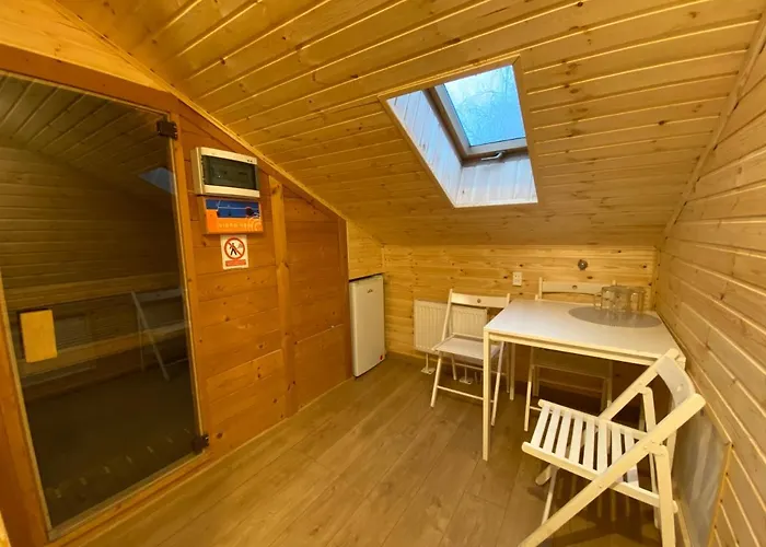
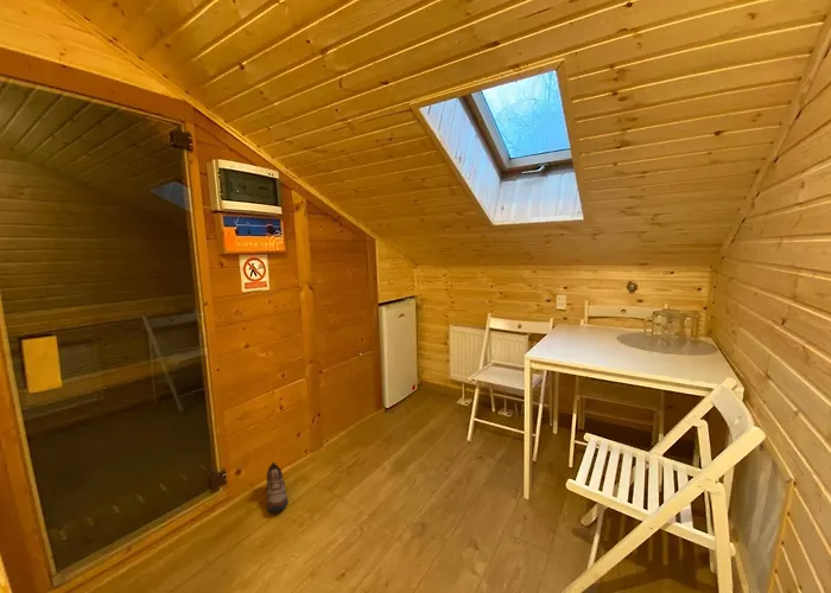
+ shoe [265,461,290,514]
